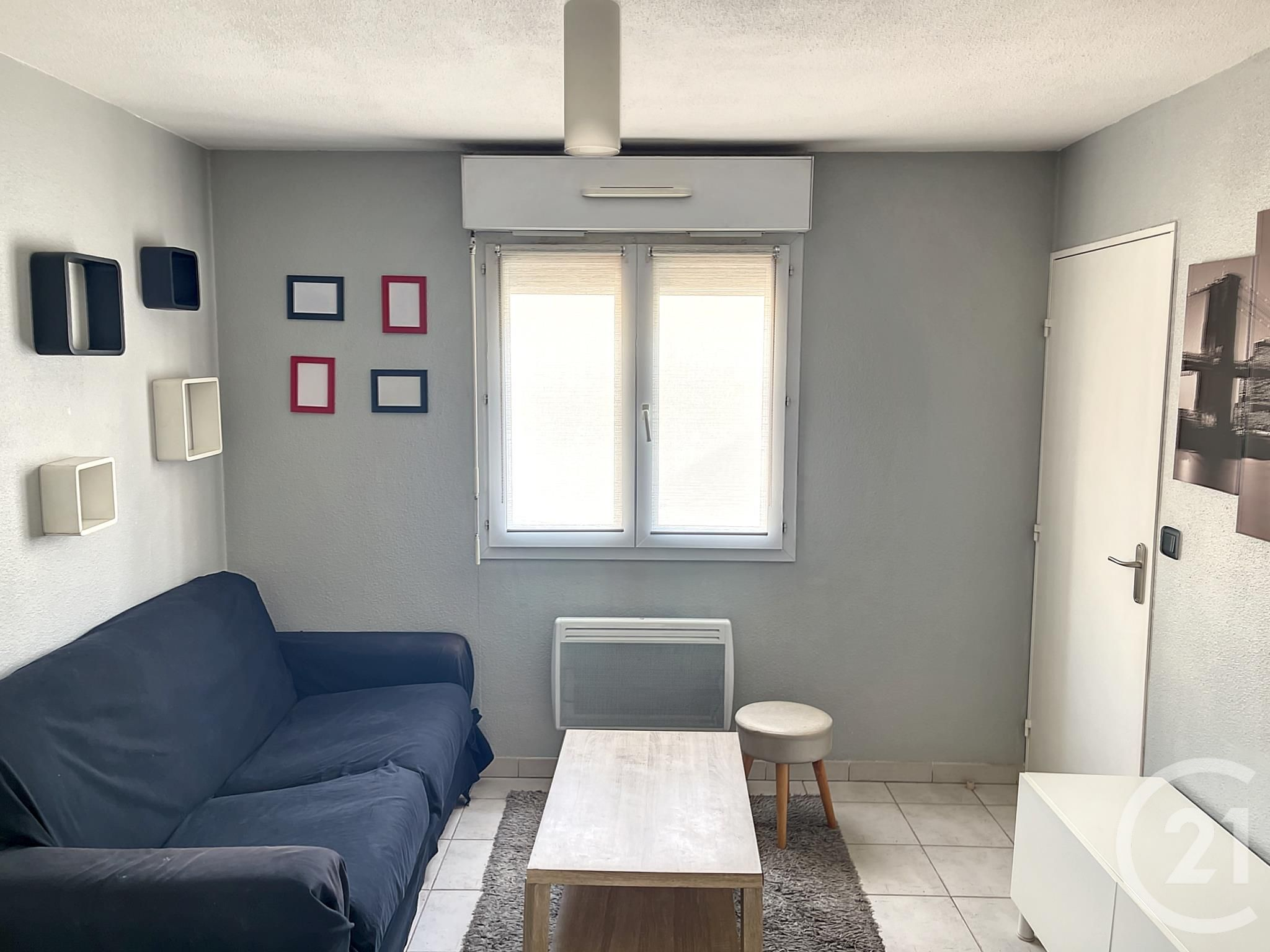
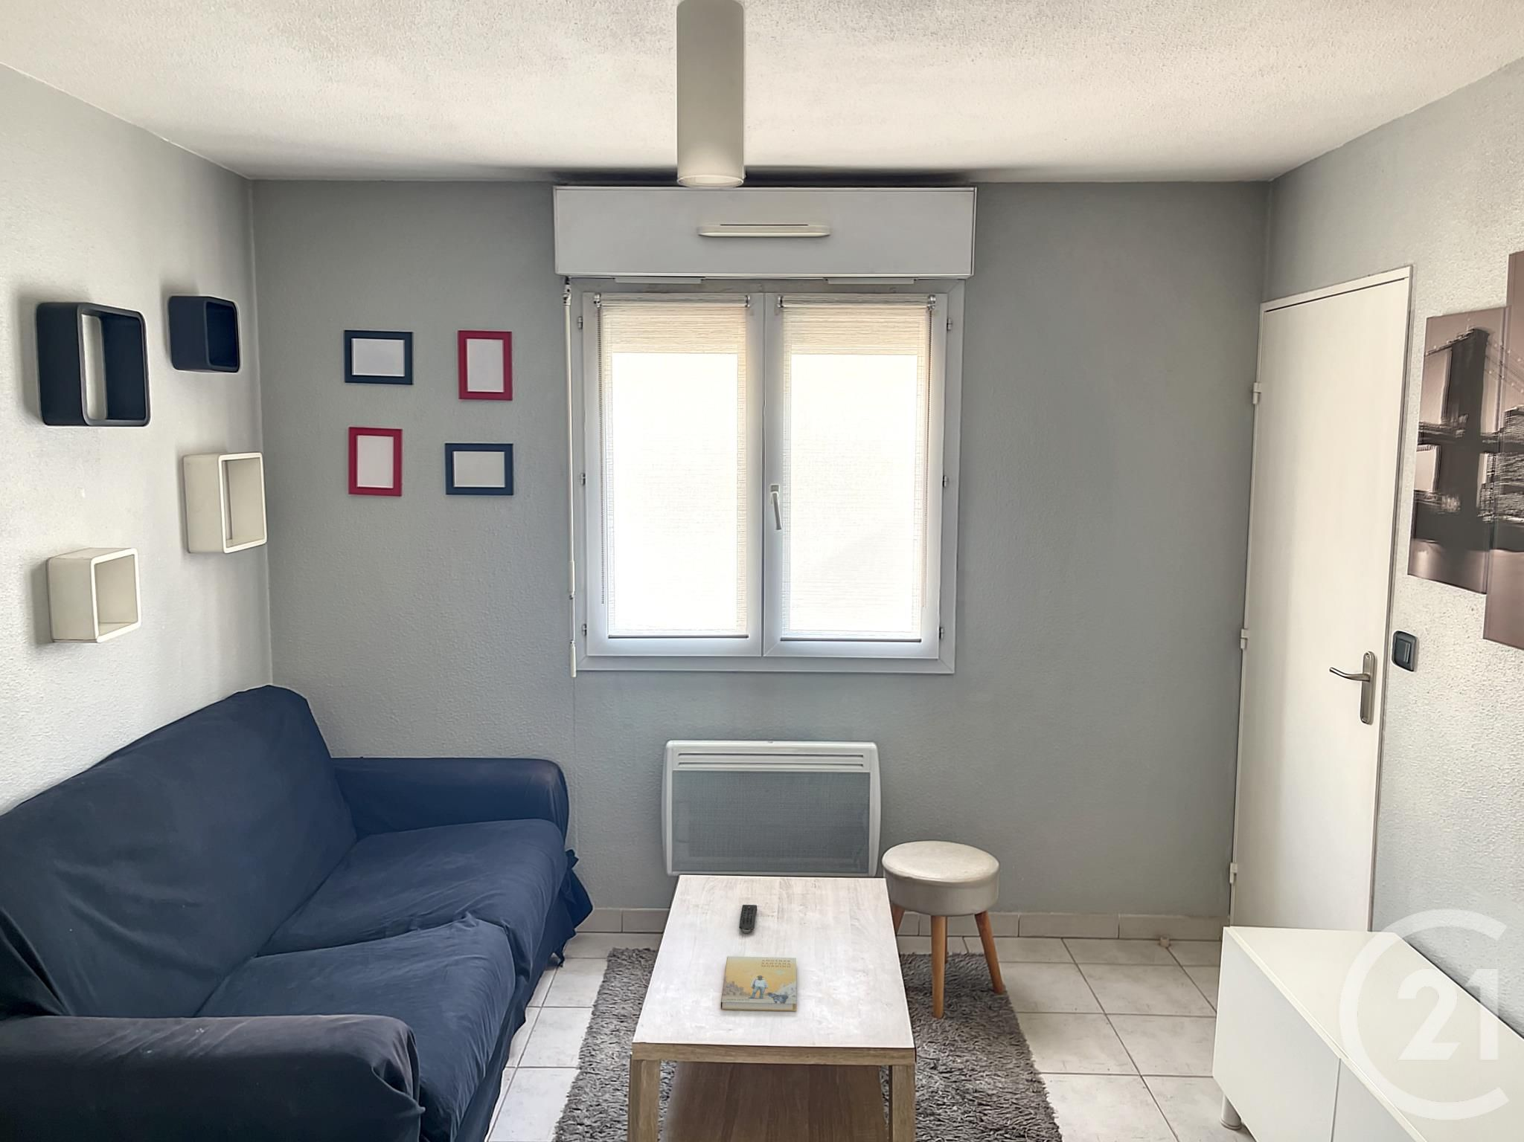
+ book [720,955,797,1012]
+ remote control [738,904,757,933]
